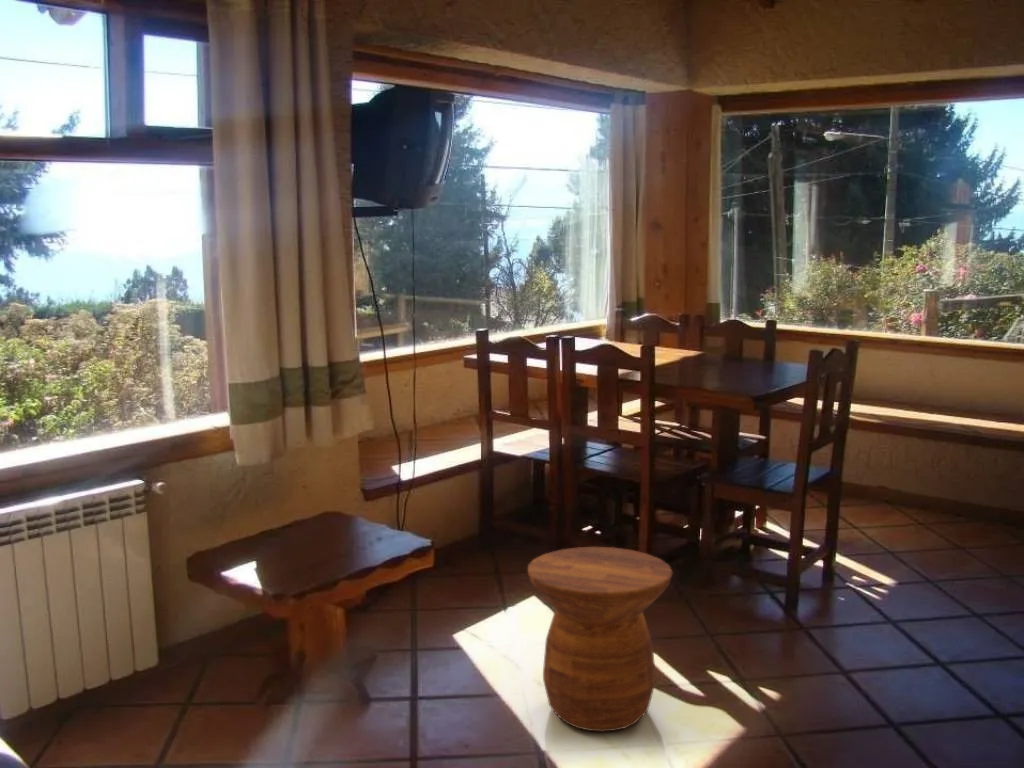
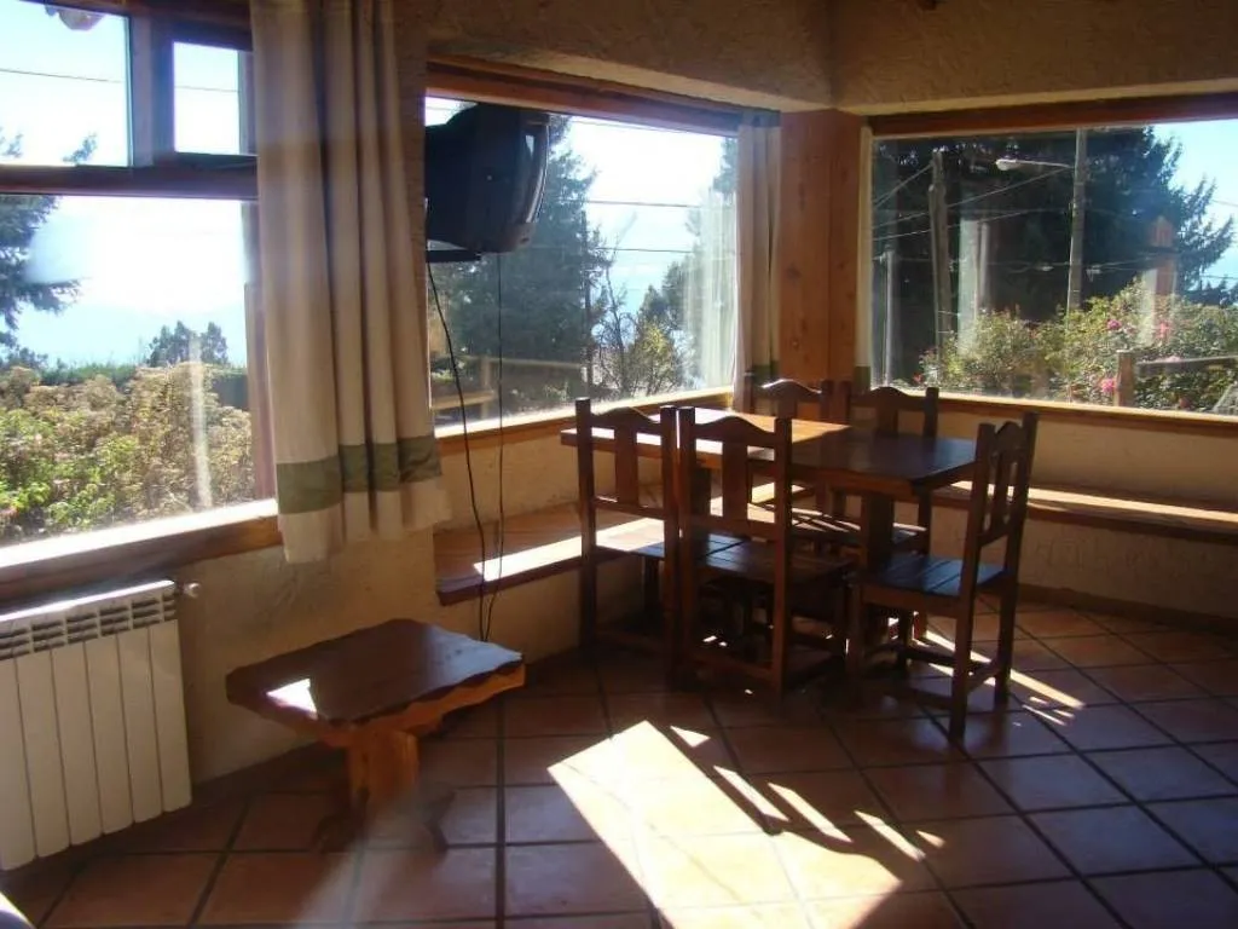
- side table [527,546,673,733]
